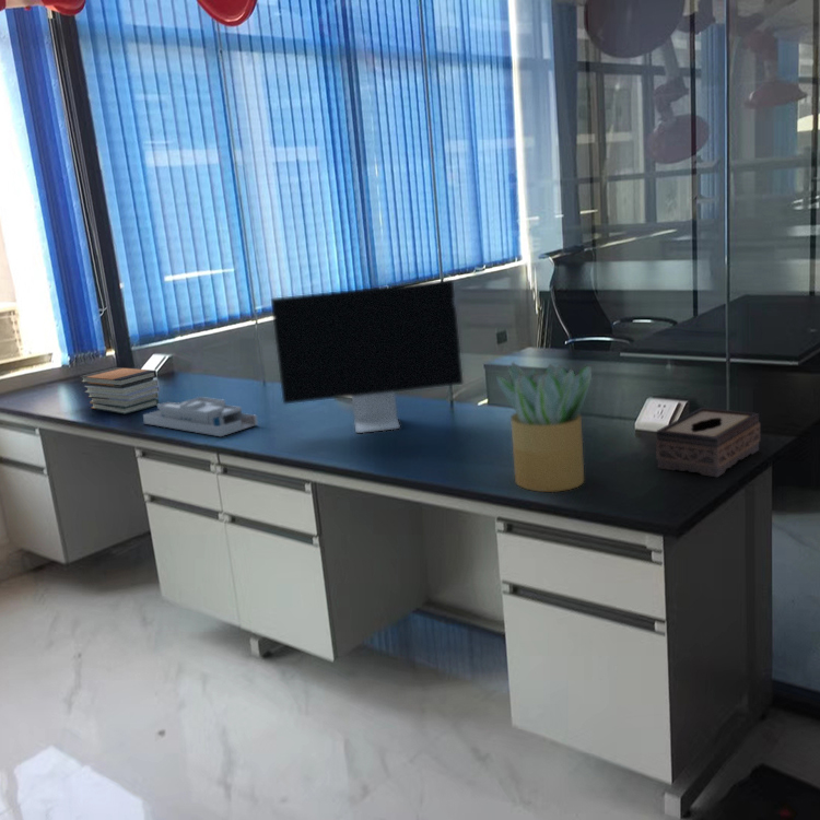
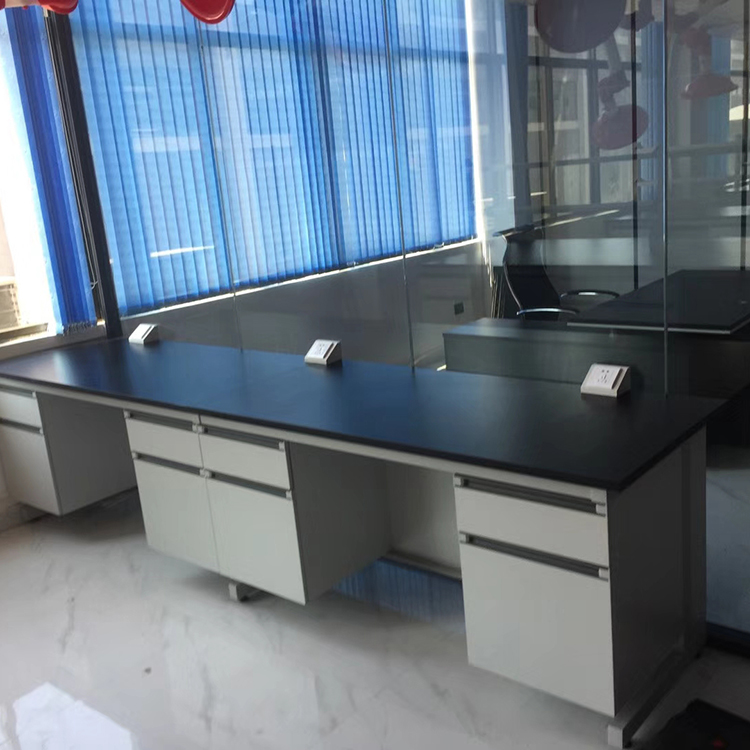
- computer monitor [270,279,465,434]
- book stack [79,366,161,415]
- desk organizer [142,396,259,437]
- potted plant [495,361,593,493]
- tissue box [655,407,761,478]
